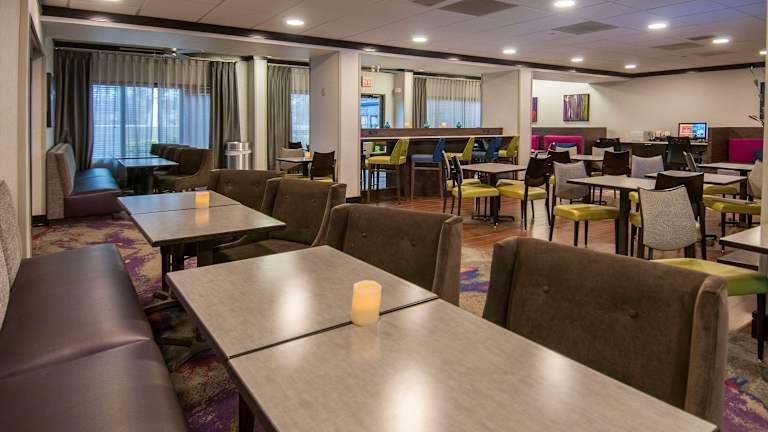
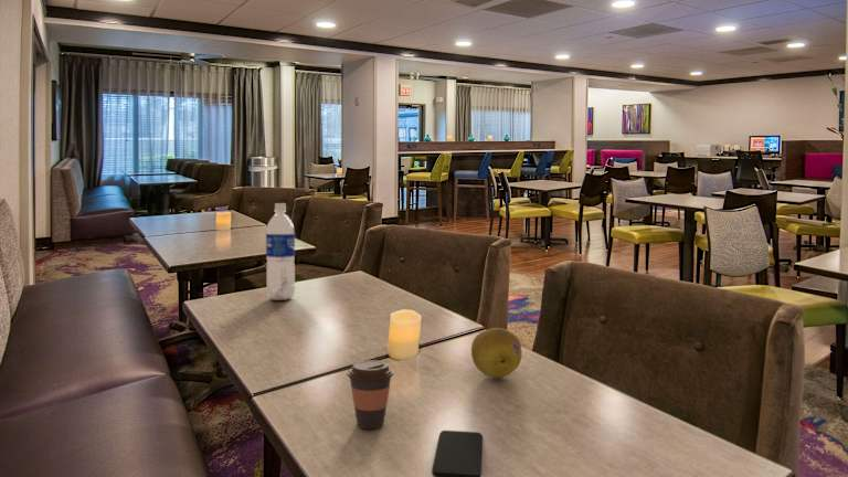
+ coffee cup [346,359,395,430]
+ fruit [470,327,523,379]
+ water bottle [265,202,296,301]
+ smartphone [431,430,484,477]
